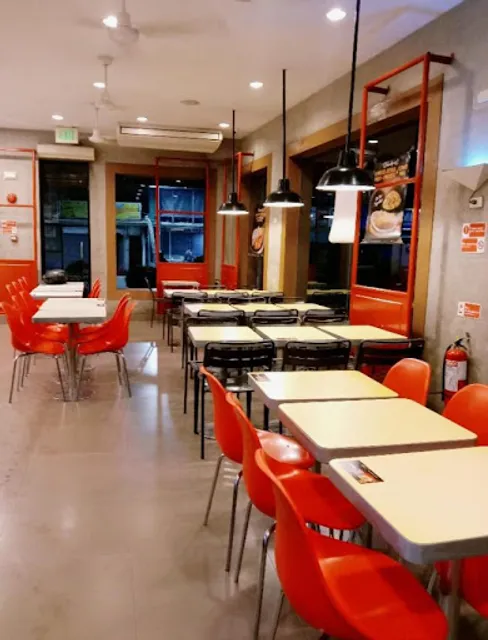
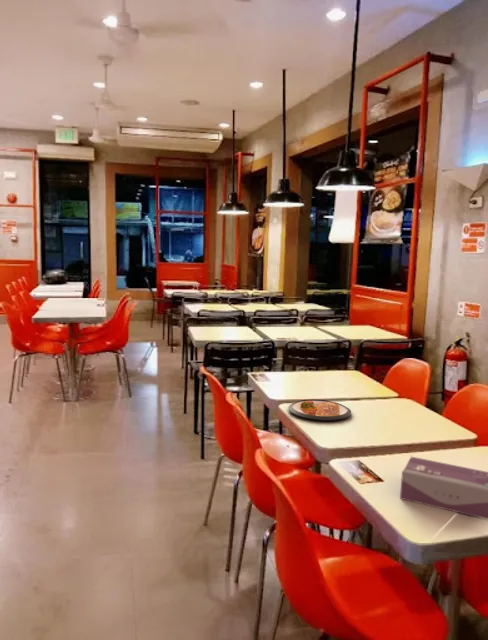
+ dish [287,399,352,422]
+ tissue box [399,455,488,521]
